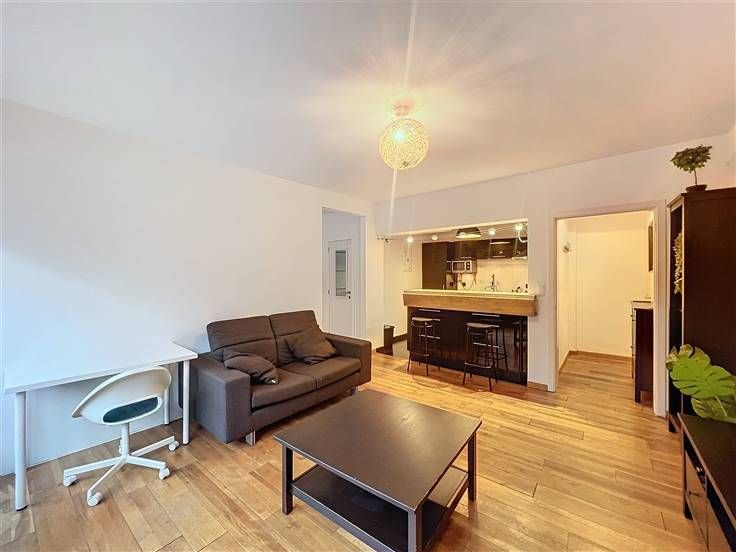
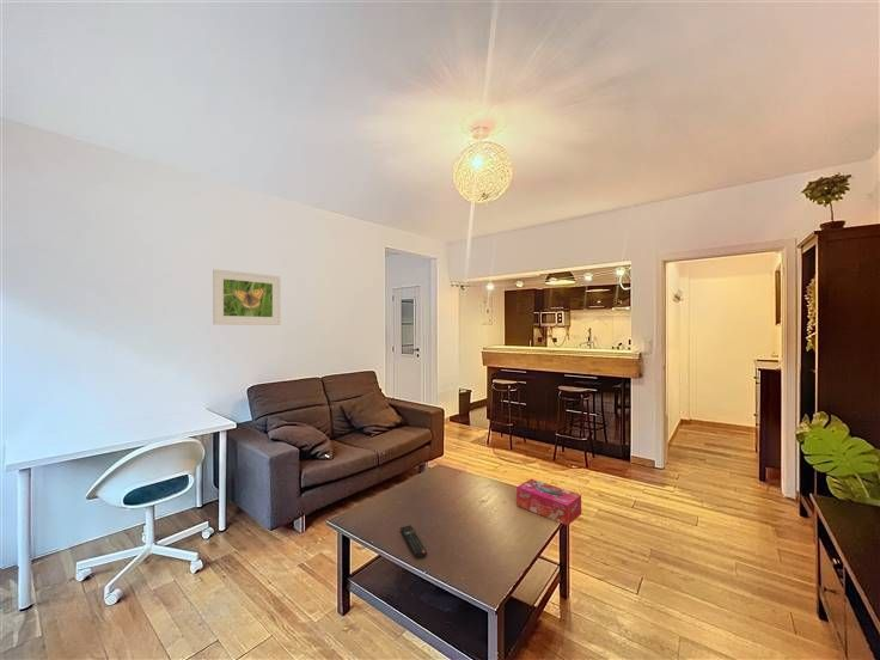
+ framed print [212,268,282,326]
+ remote control [399,524,428,560]
+ tissue box [515,477,582,527]
